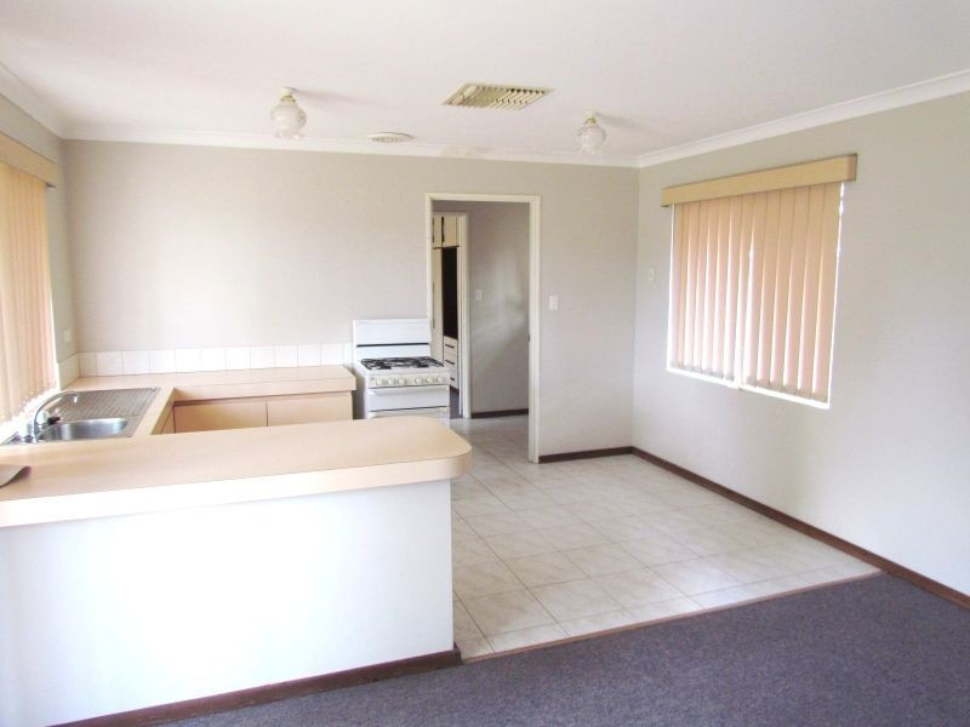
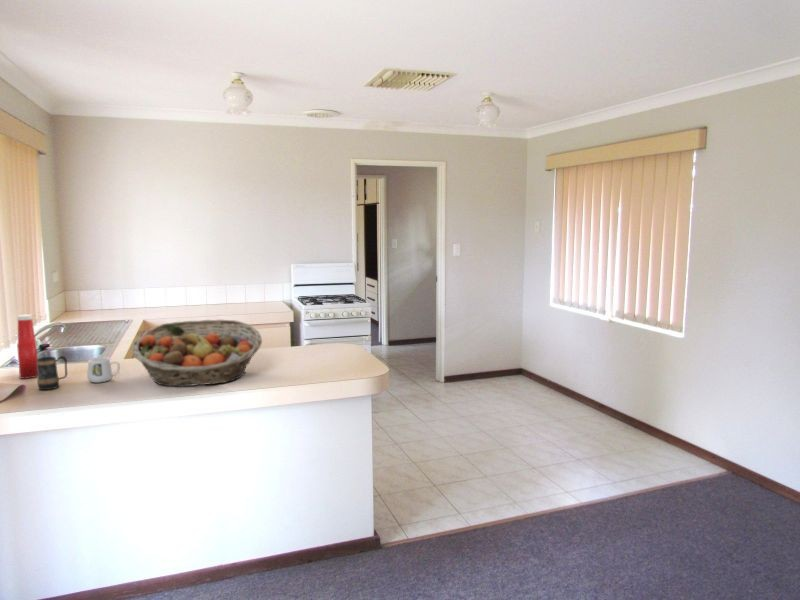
+ mug [36,355,68,391]
+ soap bottle [16,314,38,380]
+ fruit basket [131,319,263,387]
+ mug [86,357,121,384]
